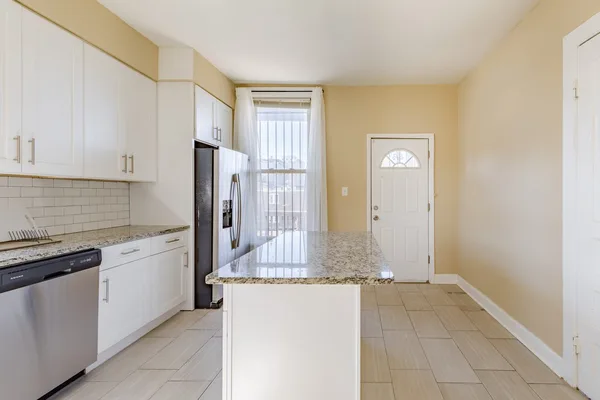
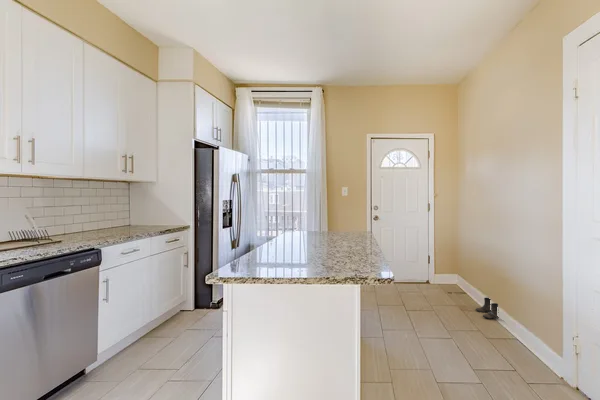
+ boots [475,297,500,320]
